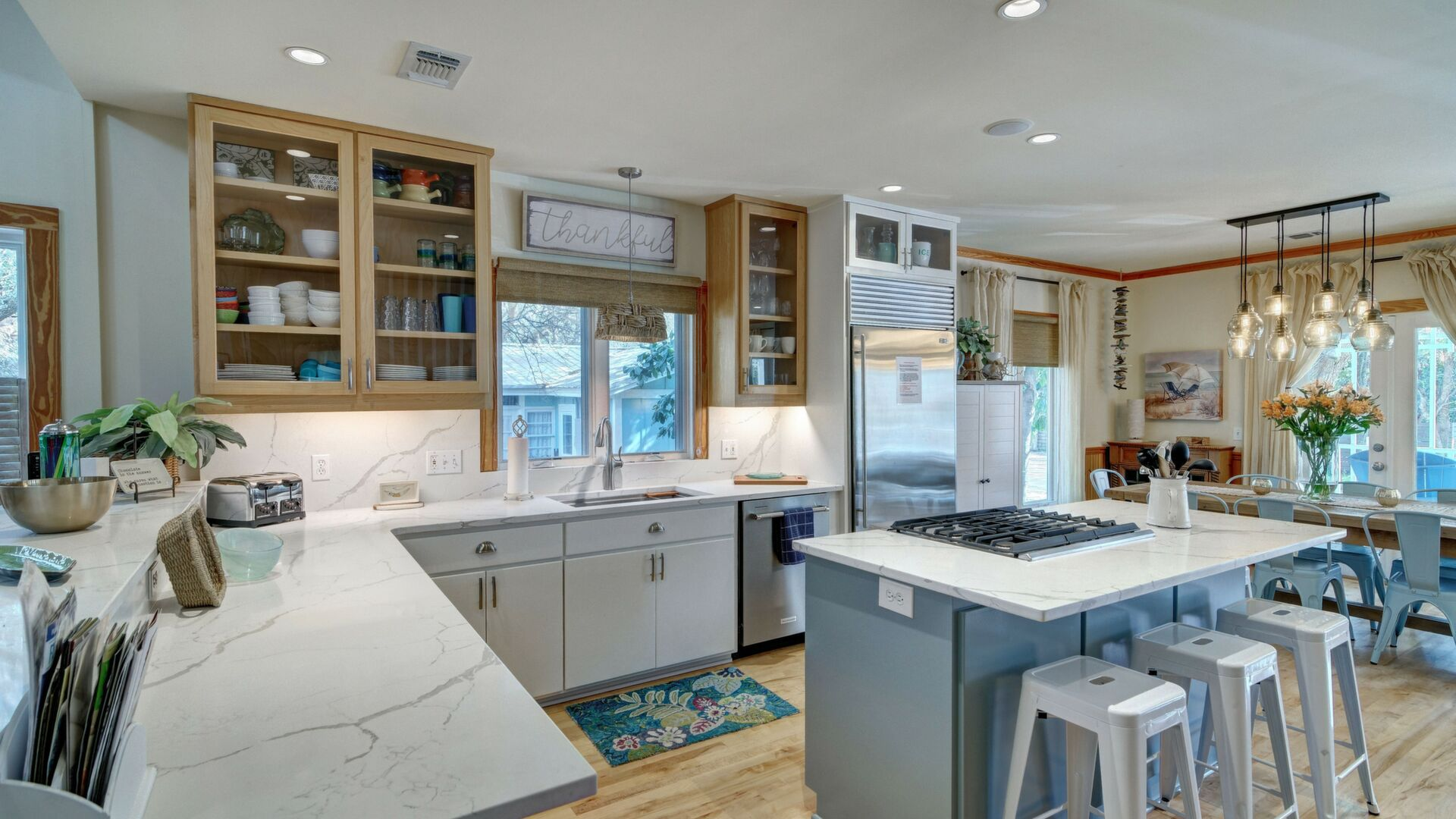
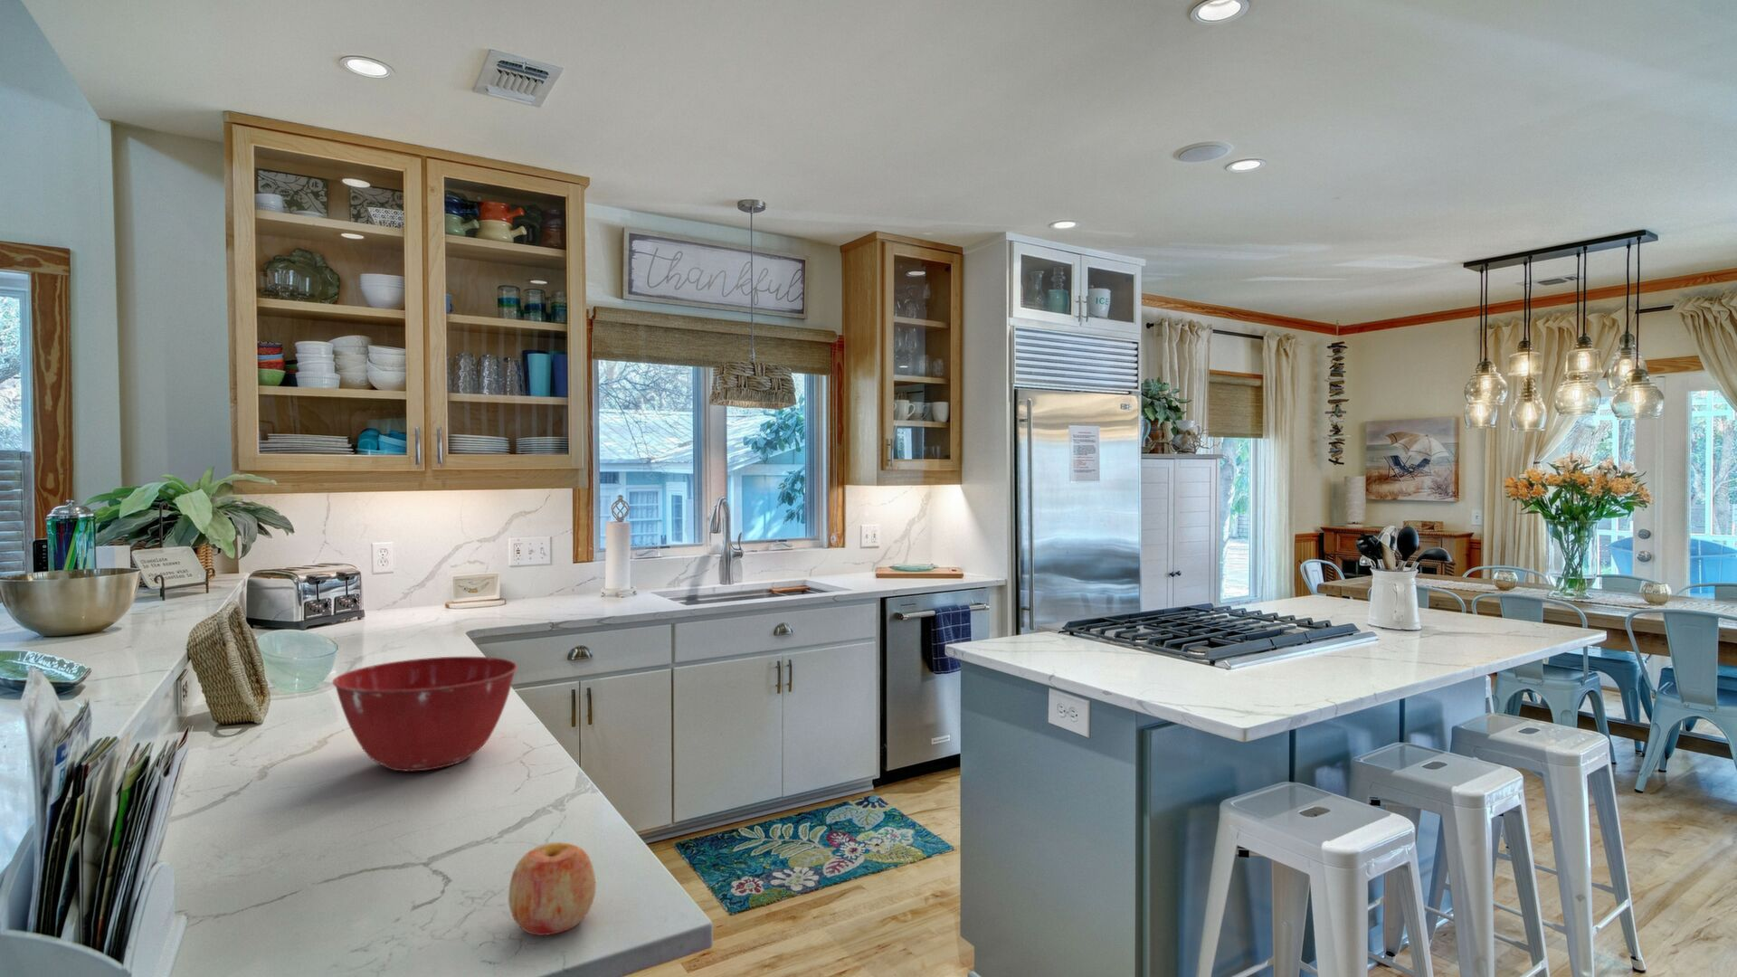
+ apple [507,841,596,936]
+ mixing bowl [332,656,519,772]
